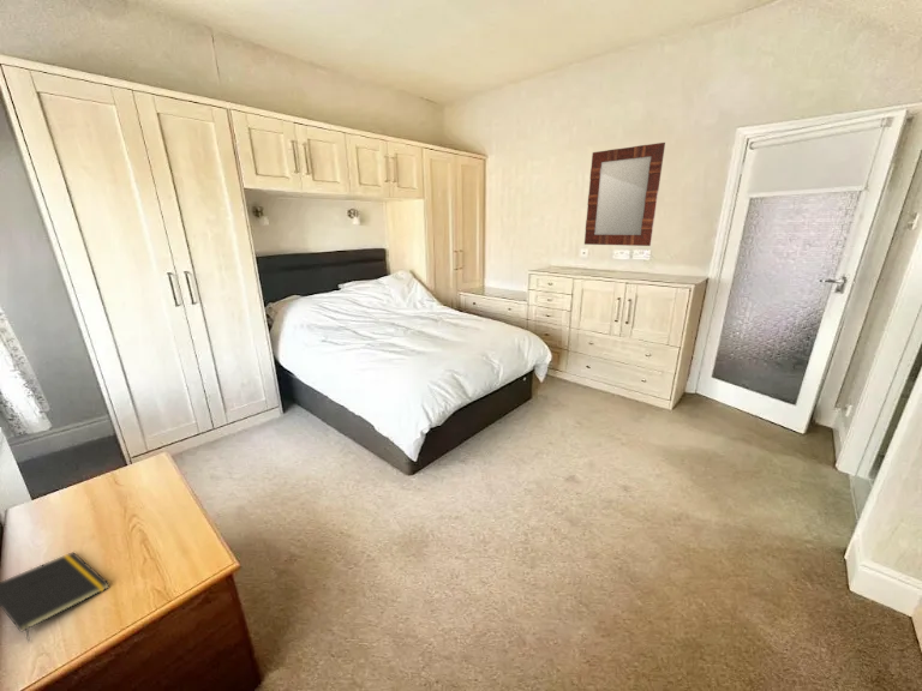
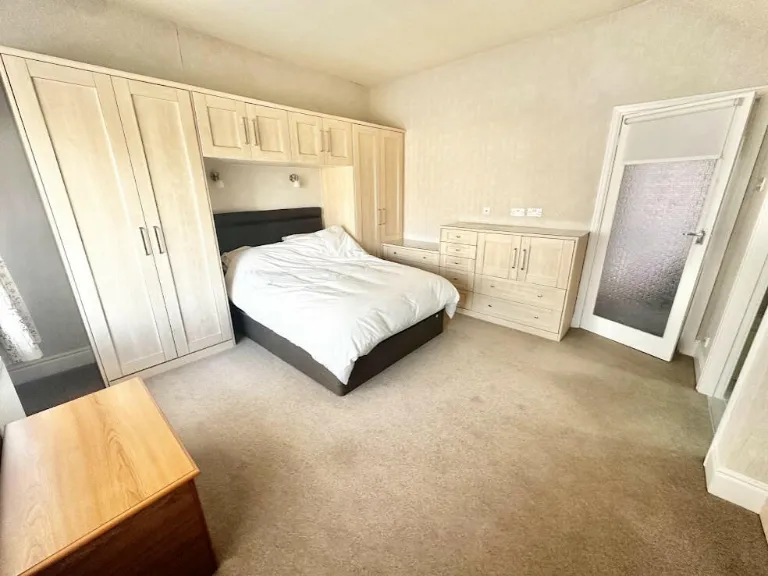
- home mirror [583,142,666,247]
- notepad [0,551,110,643]
